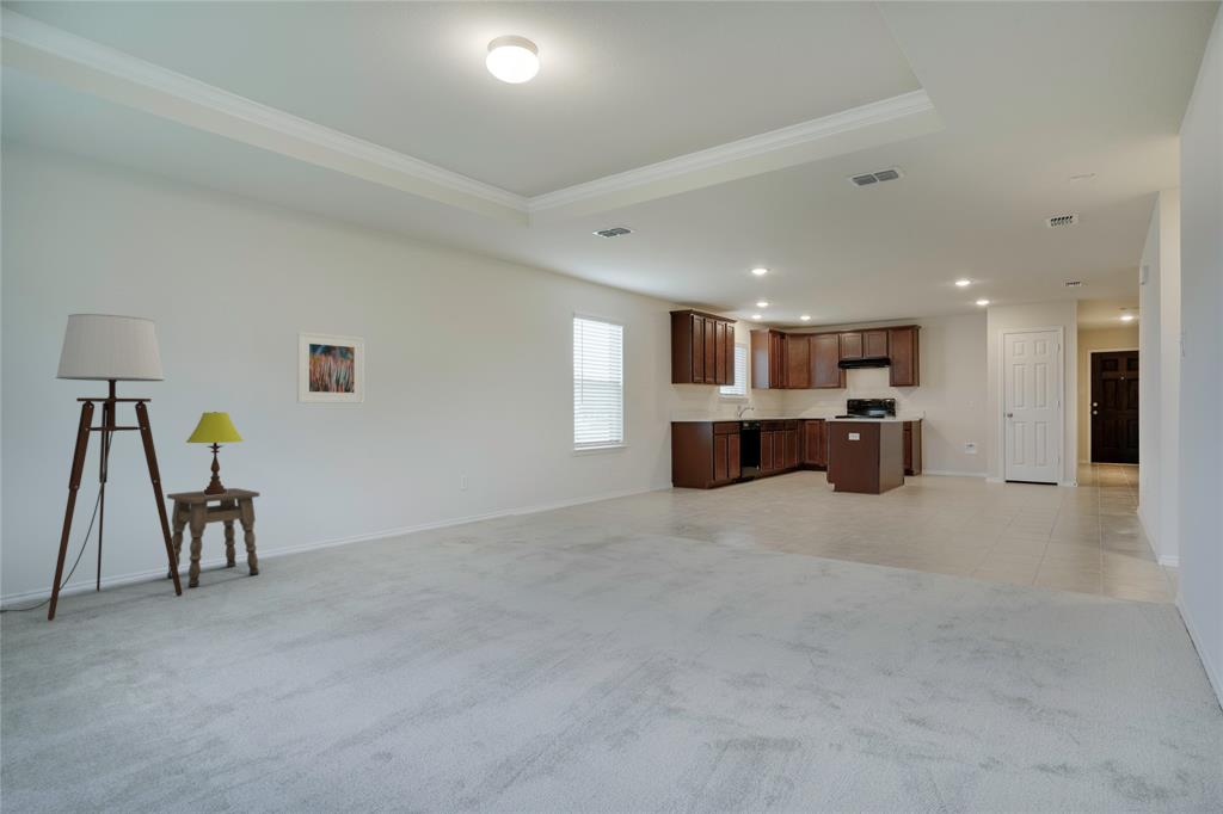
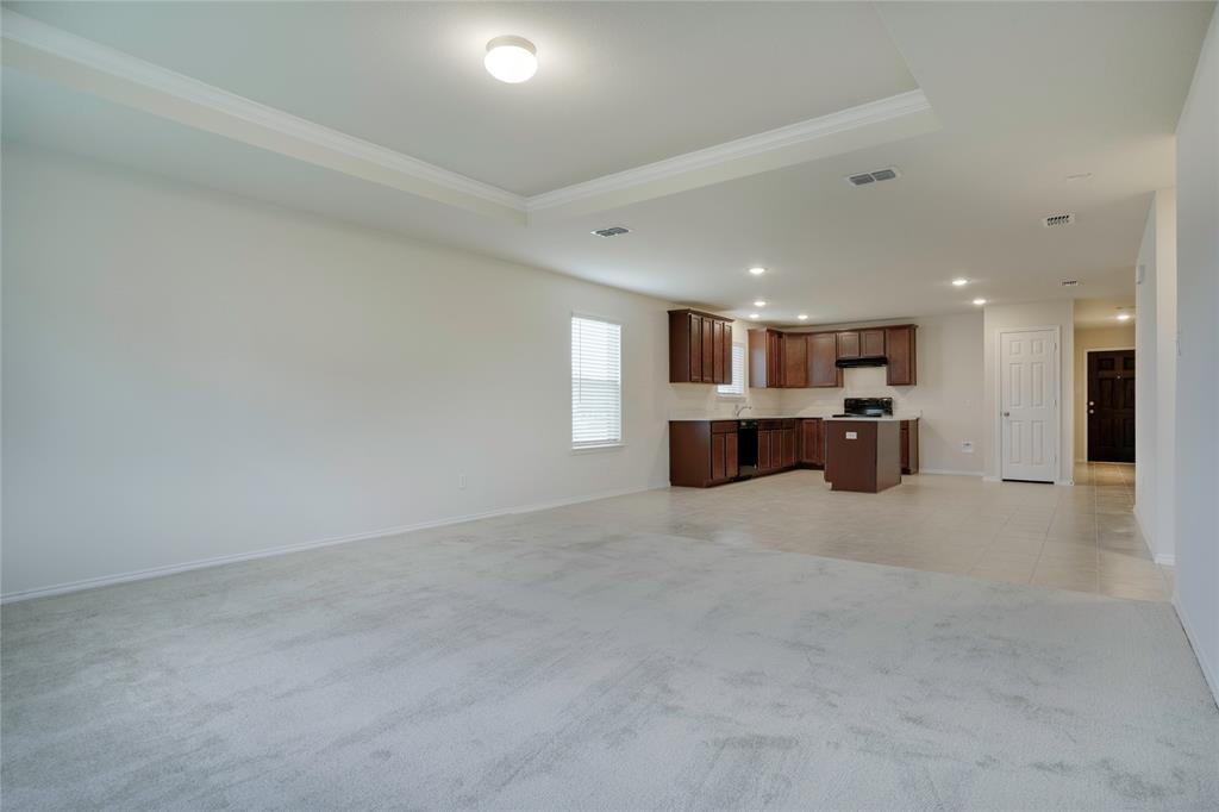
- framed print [296,331,365,405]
- floor lamp [0,313,183,622]
- table lamp [185,411,245,495]
- side table [166,487,260,588]
